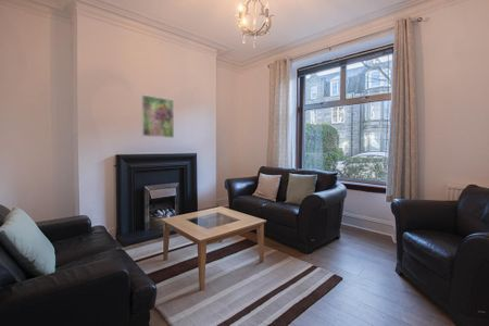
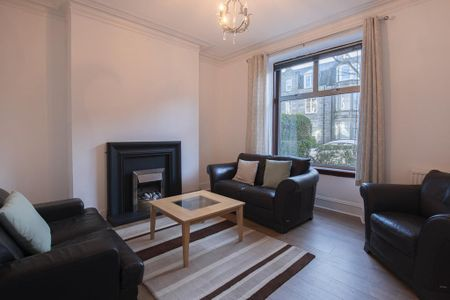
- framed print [140,93,175,139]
